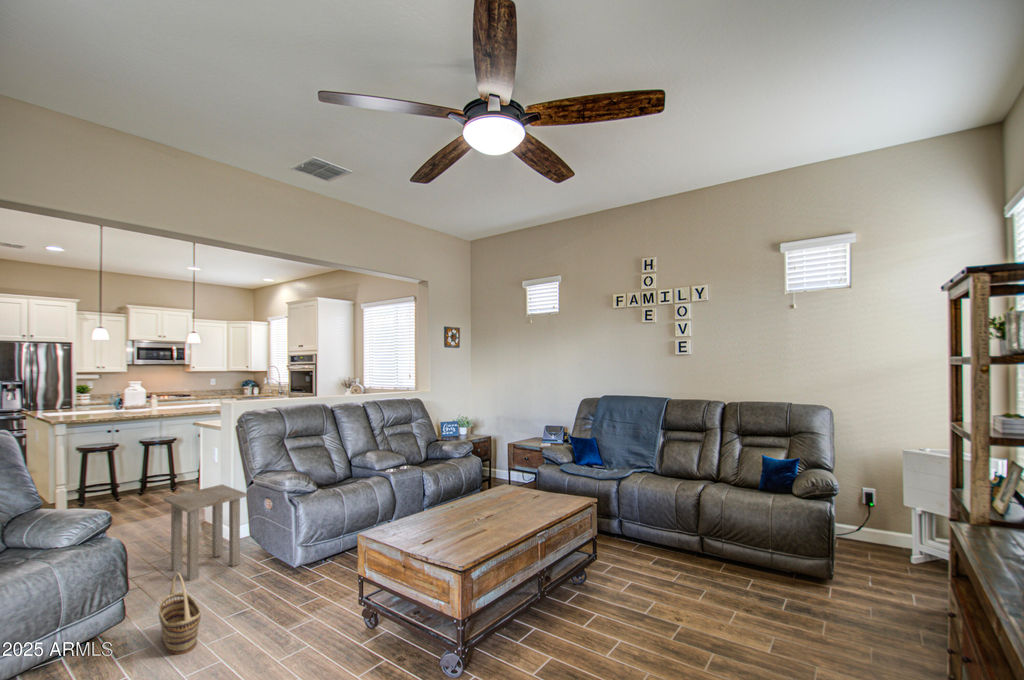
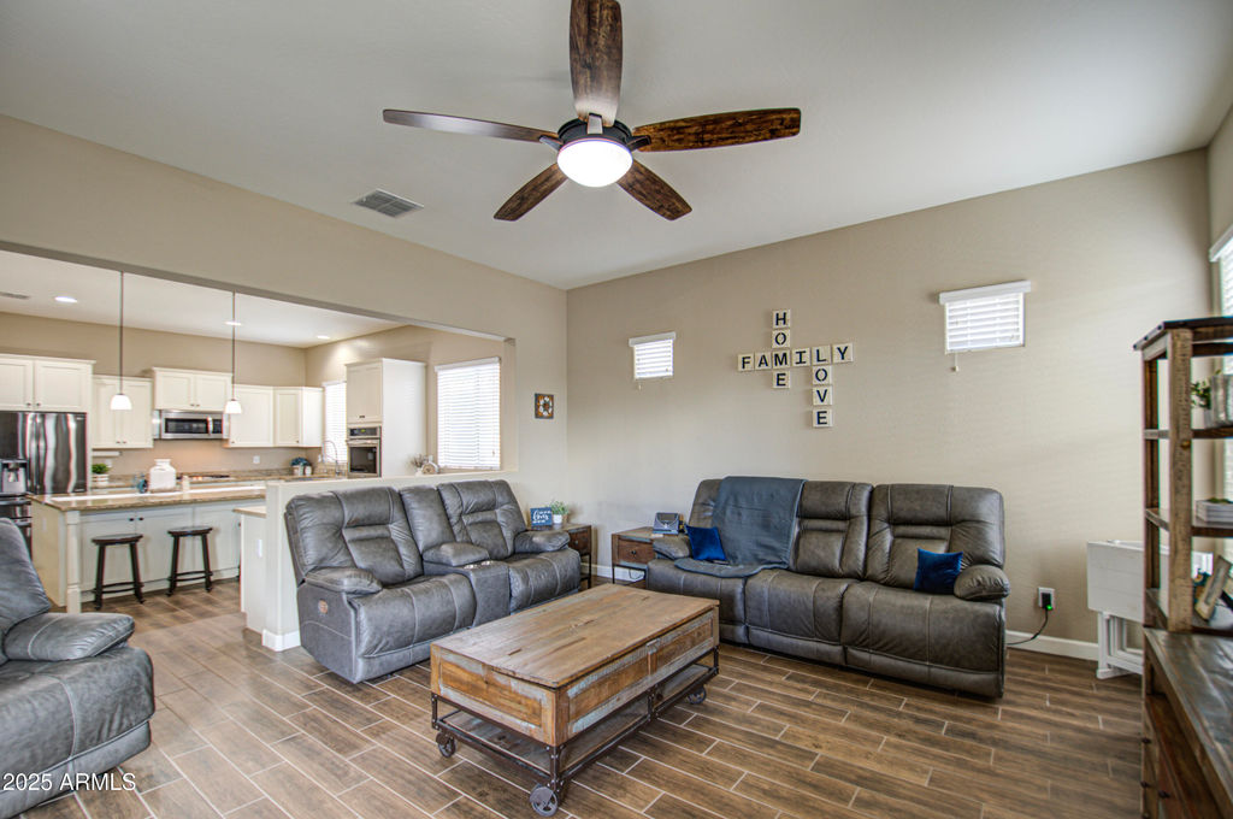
- side table [163,483,248,582]
- basket [158,572,202,656]
